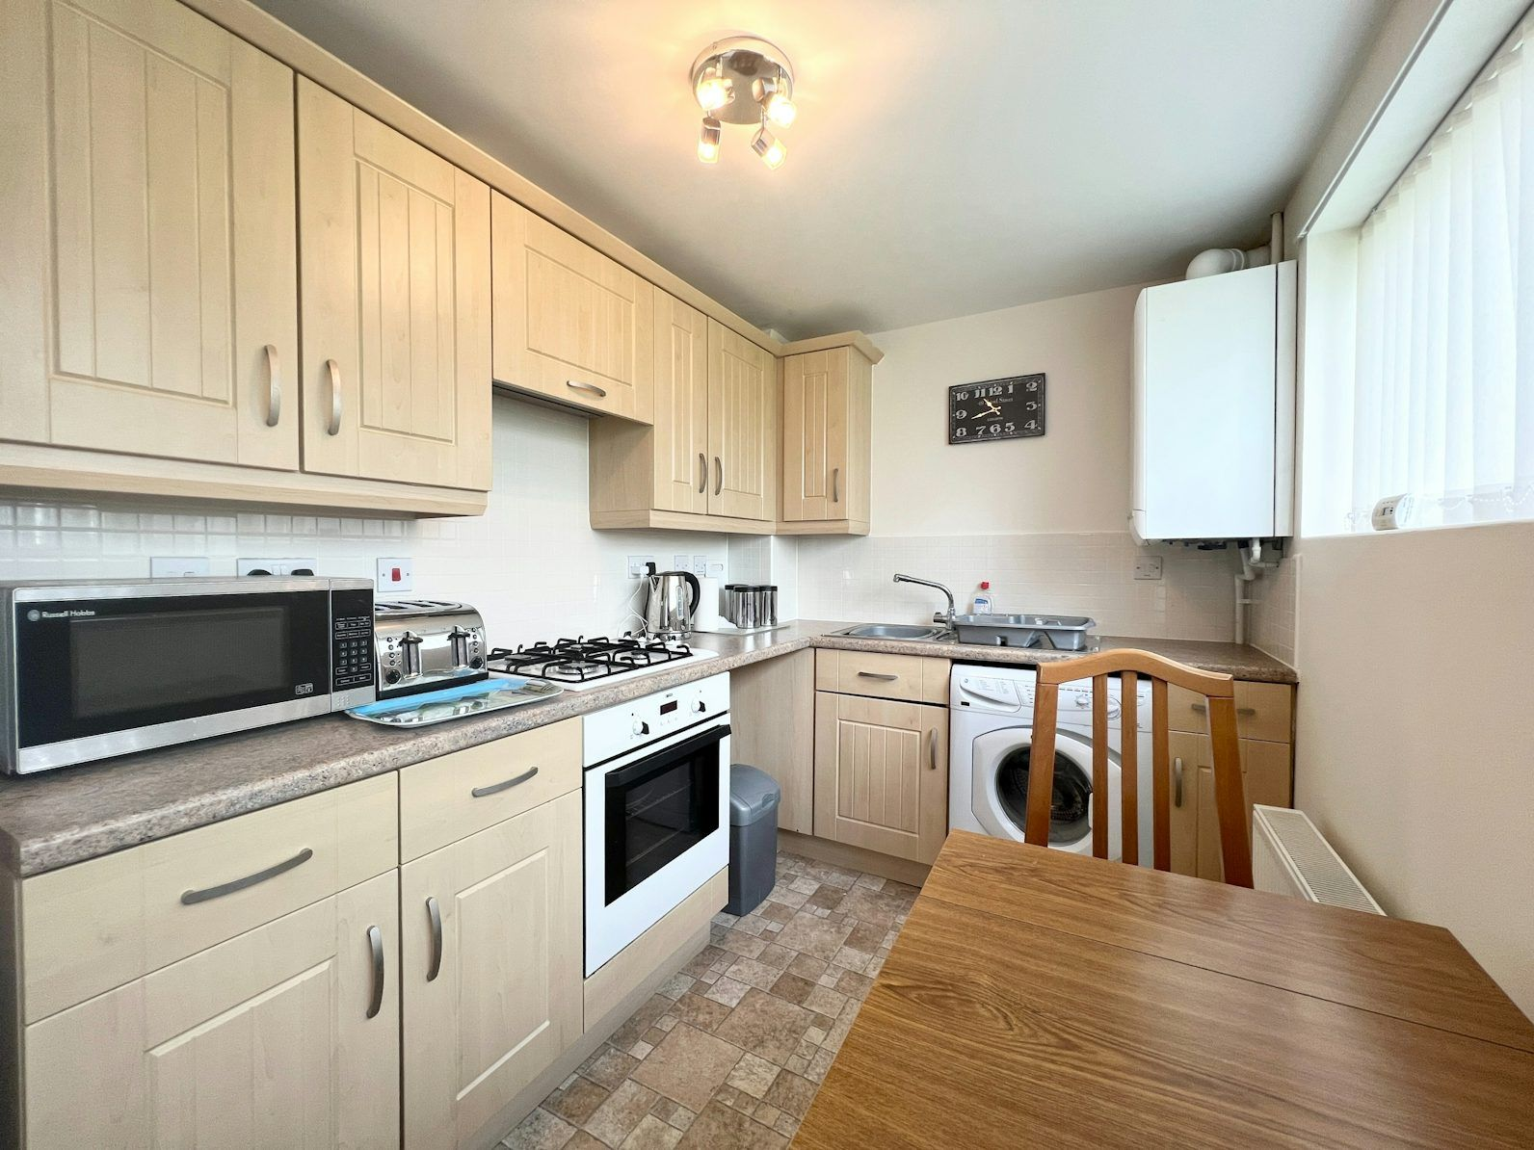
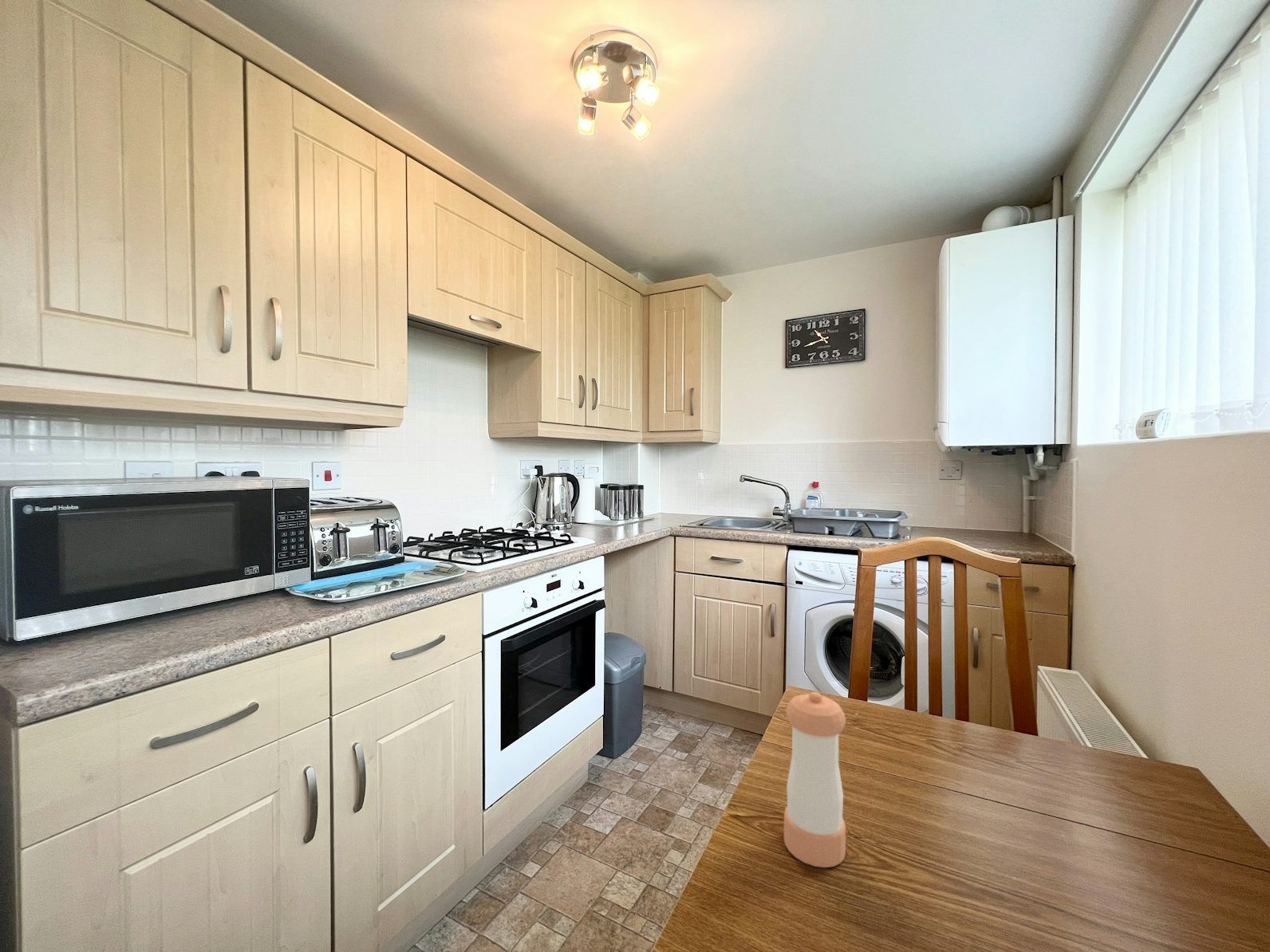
+ pepper shaker [783,691,846,868]
